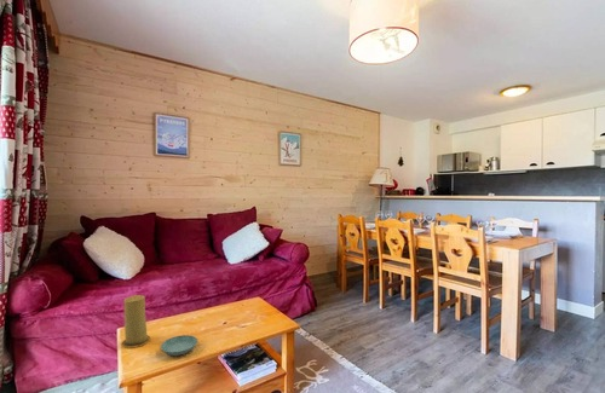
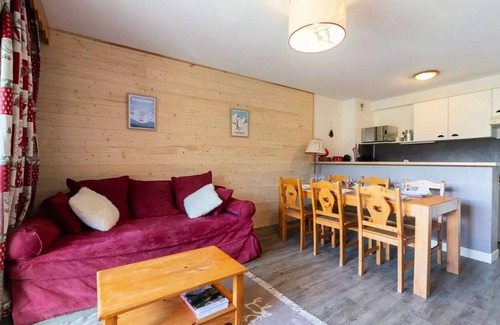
- candle [120,294,151,349]
- saucer [160,334,198,357]
